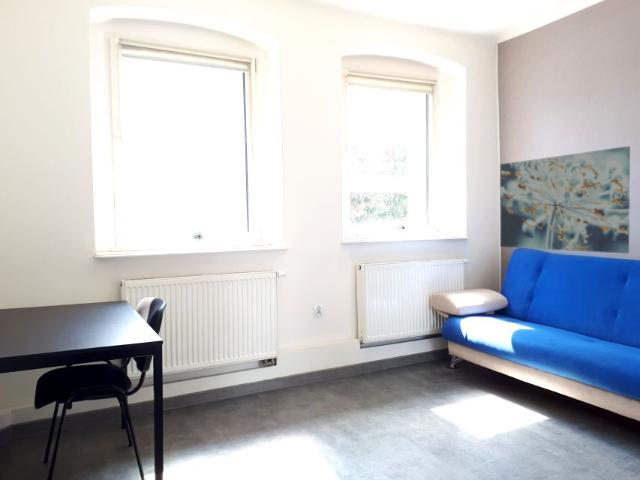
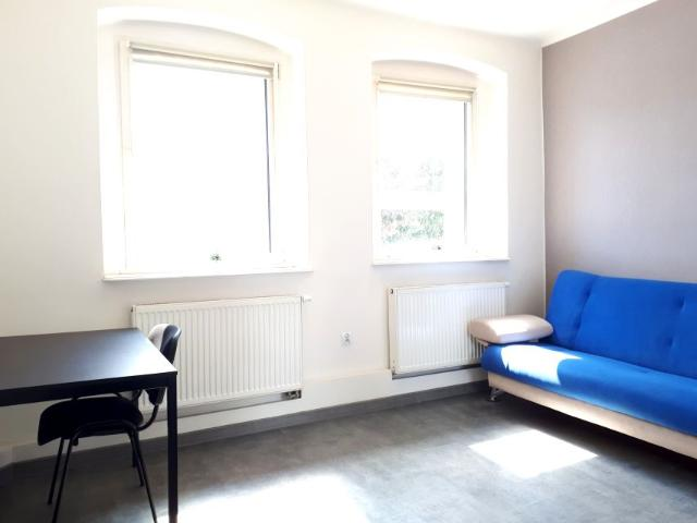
- wall art [499,145,631,254]
